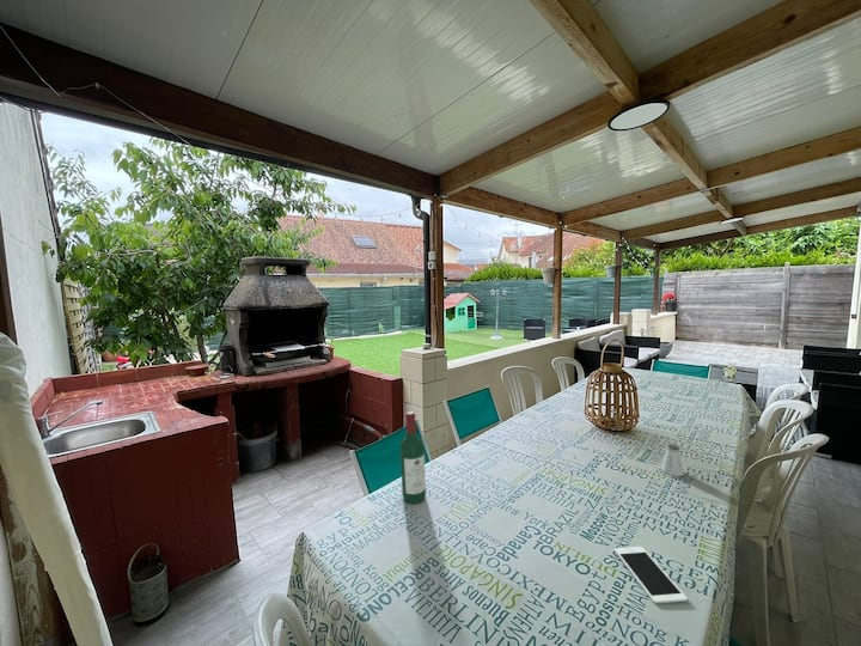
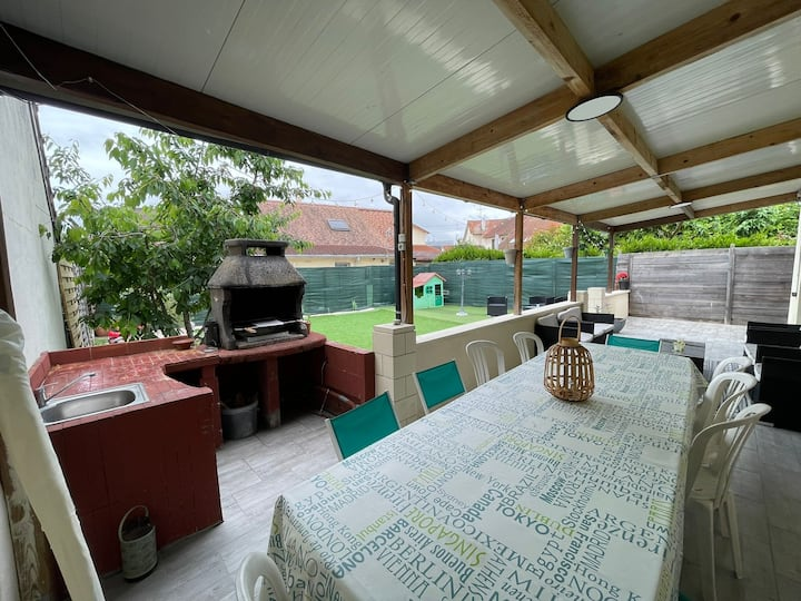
- wine bottle [399,410,427,505]
- saltshaker [660,443,685,477]
- cell phone [613,546,689,604]
